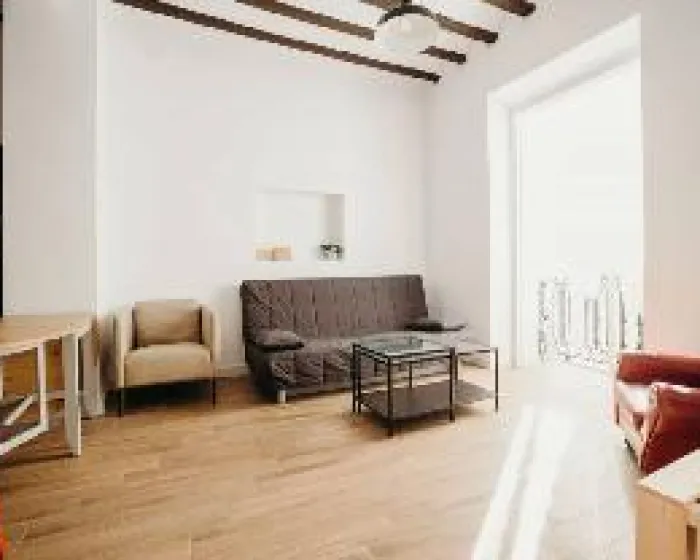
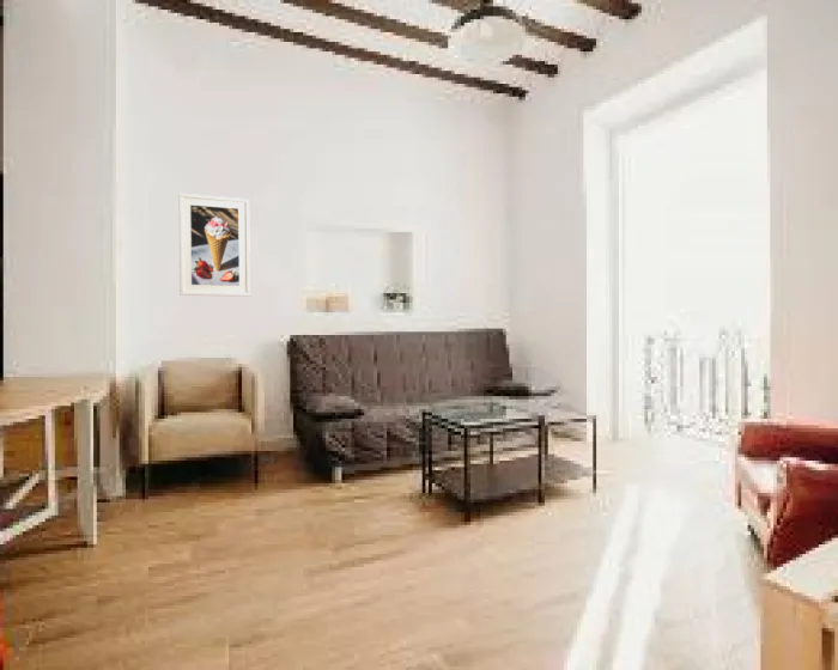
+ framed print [177,193,251,298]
